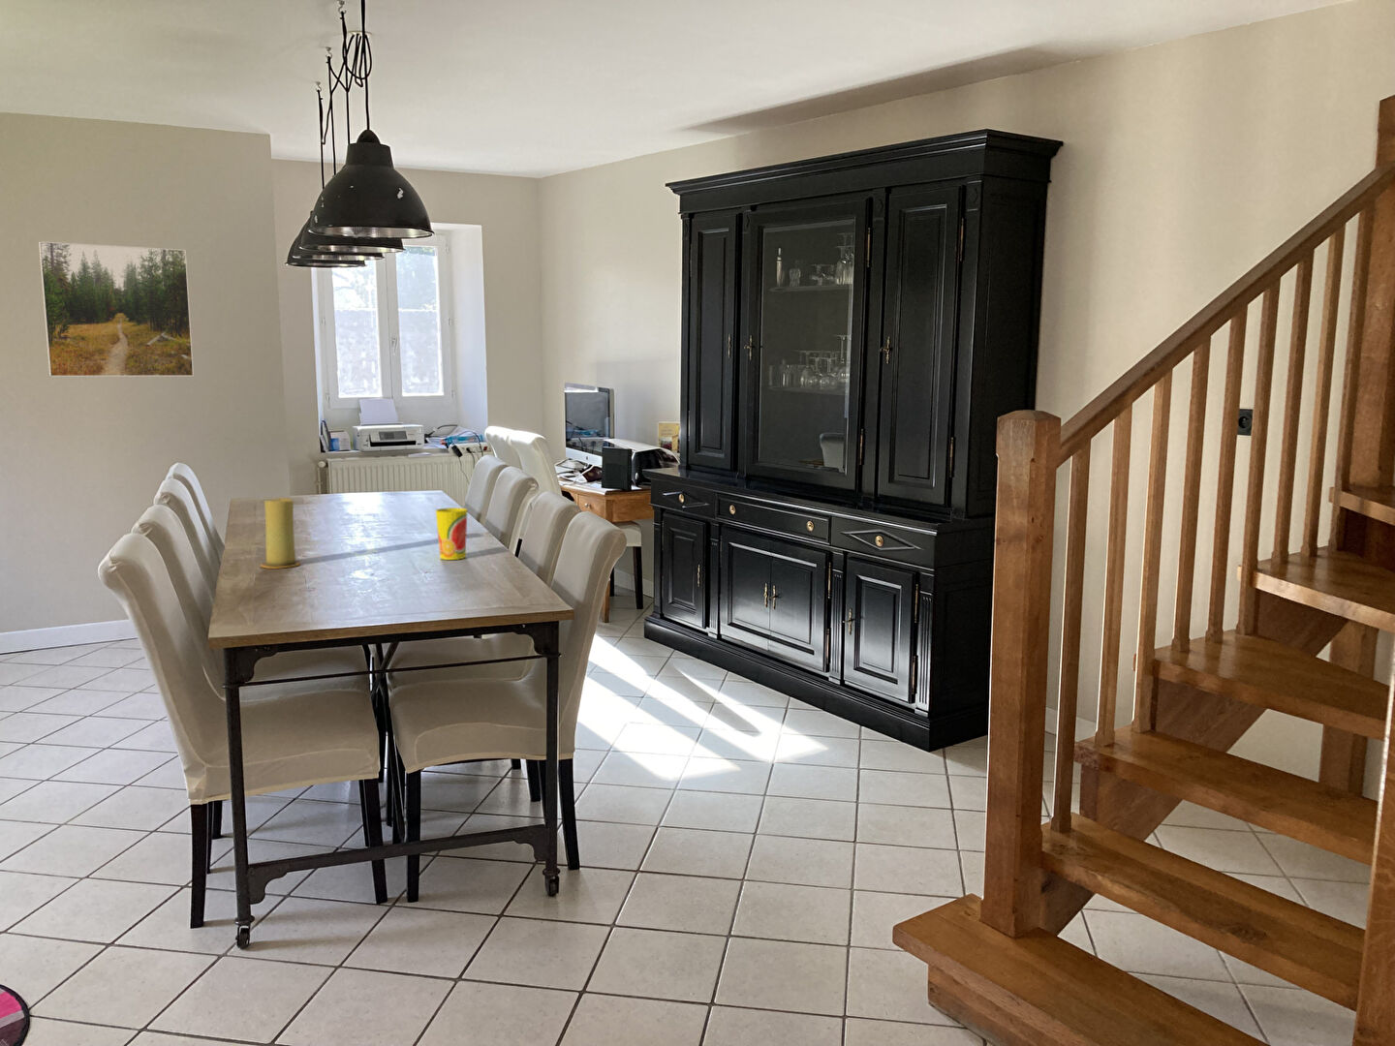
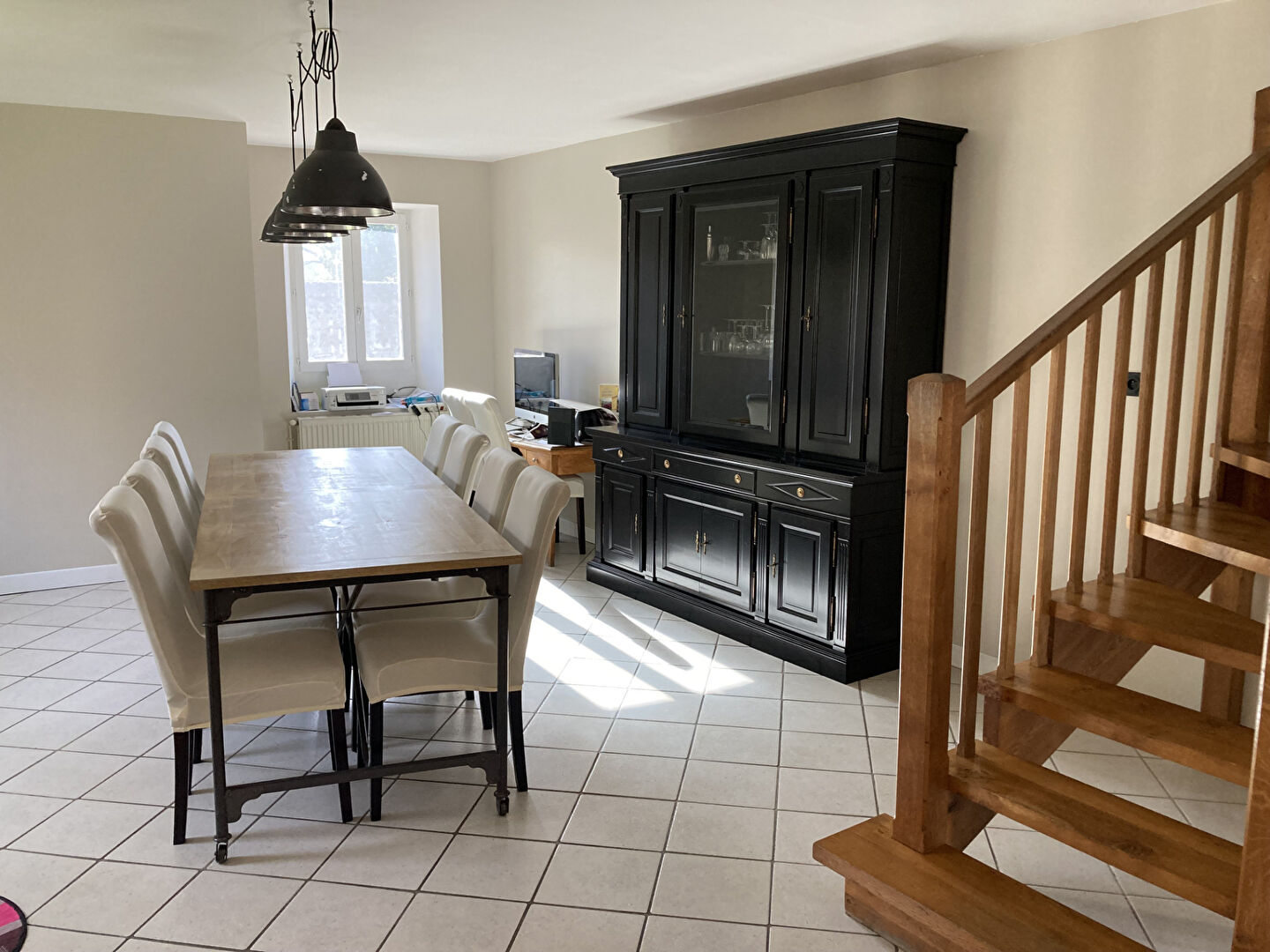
- candle [259,497,302,568]
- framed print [37,241,194,378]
- cup [435,507,469,560]
